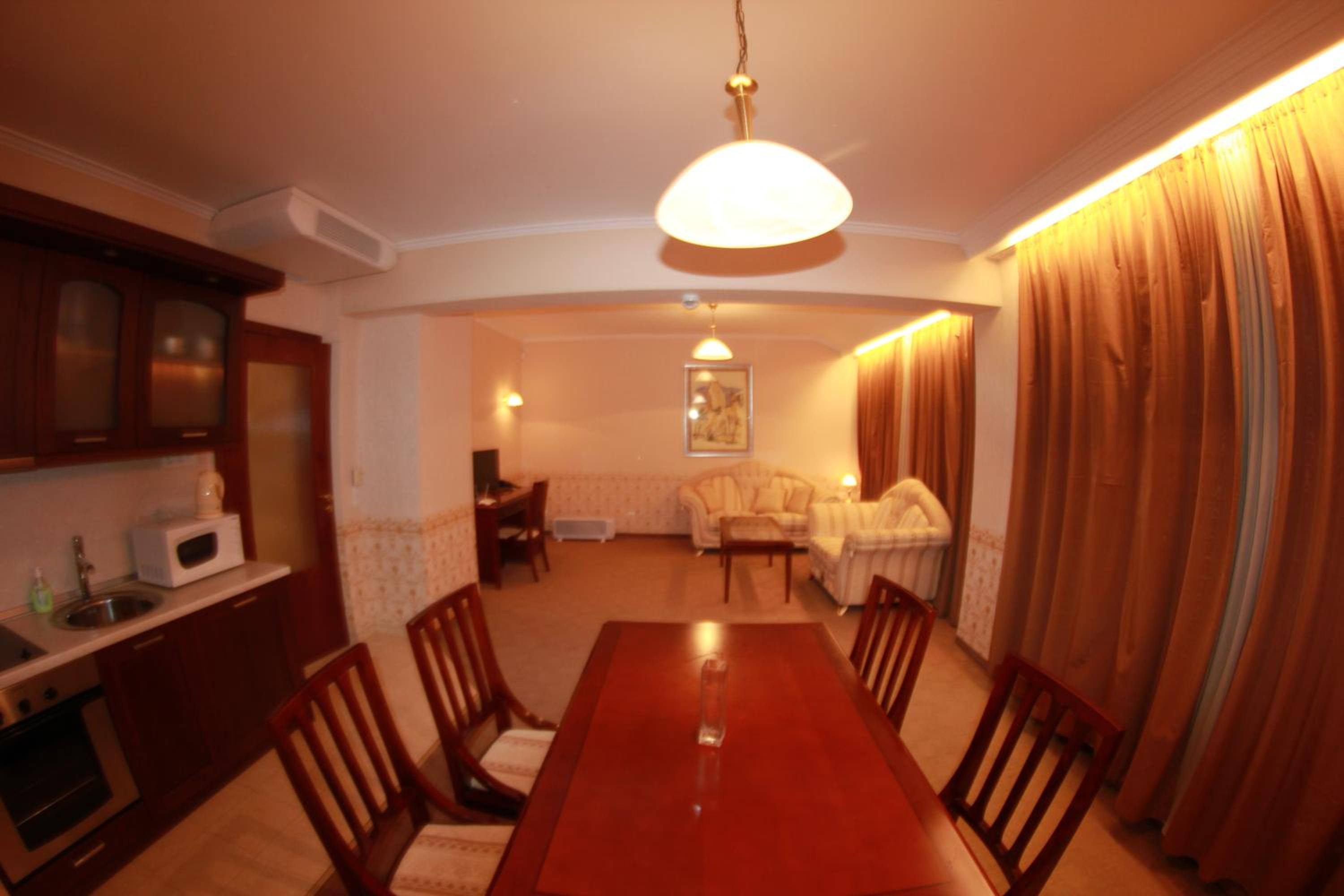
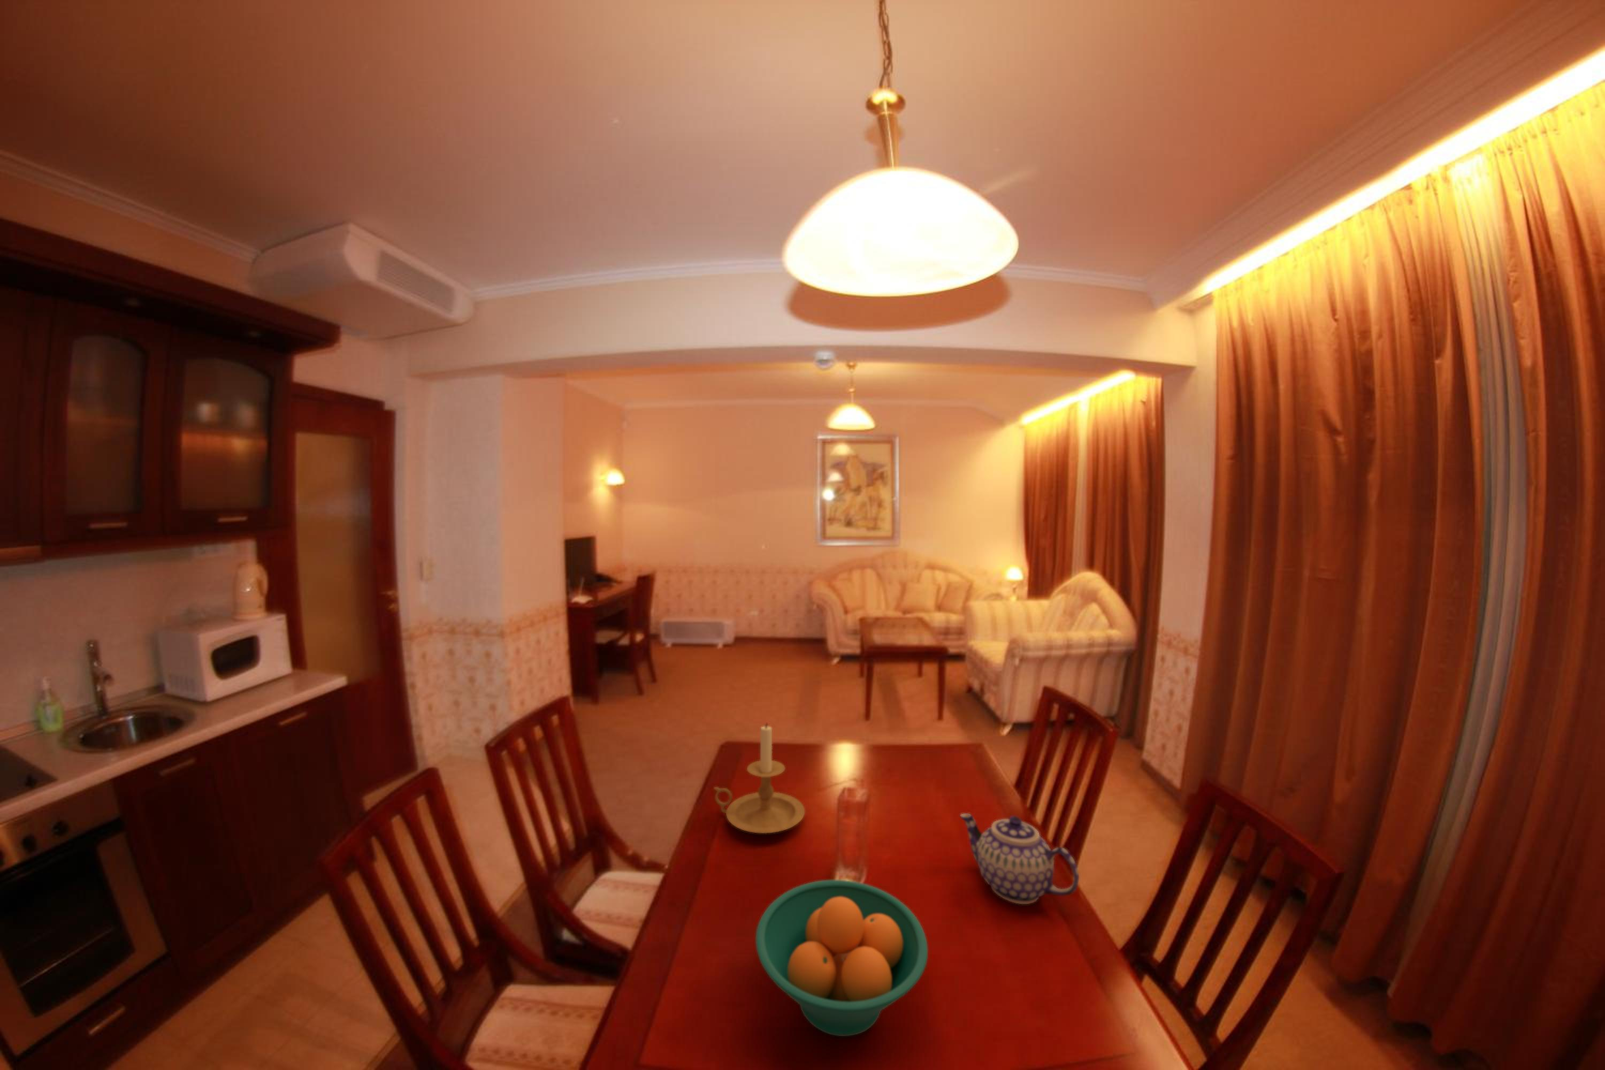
+ candle holder [713,722,805,834]
+ fruit bowl [755,880,928,1037]
+ teapot [959,813,1080,905]
